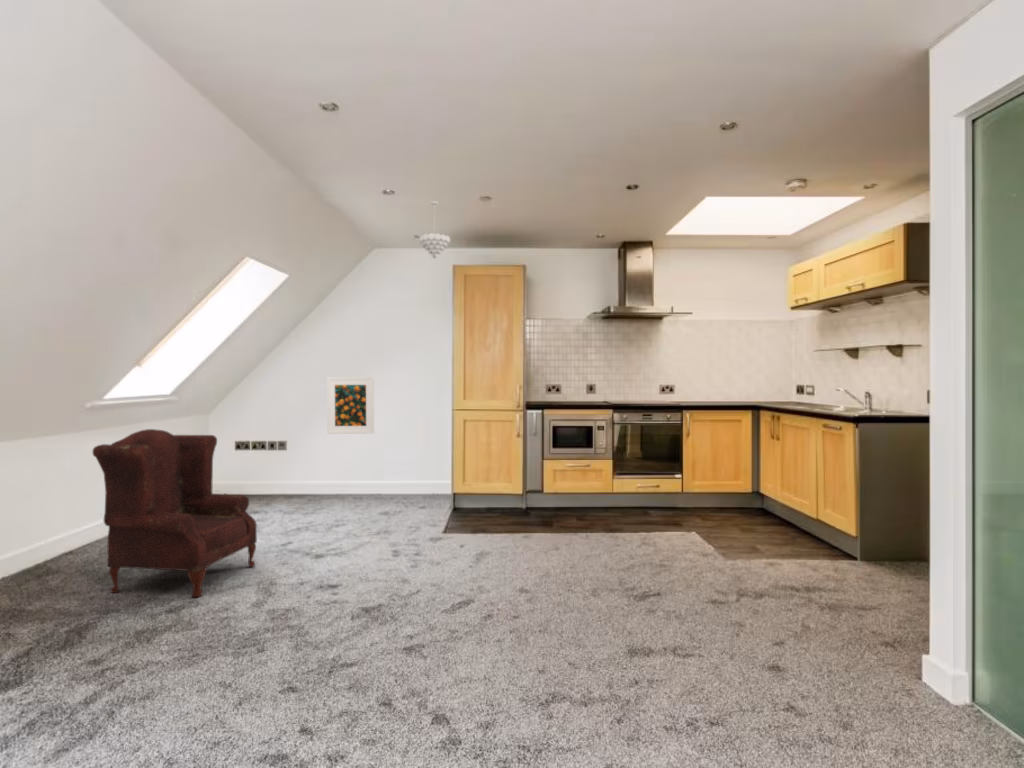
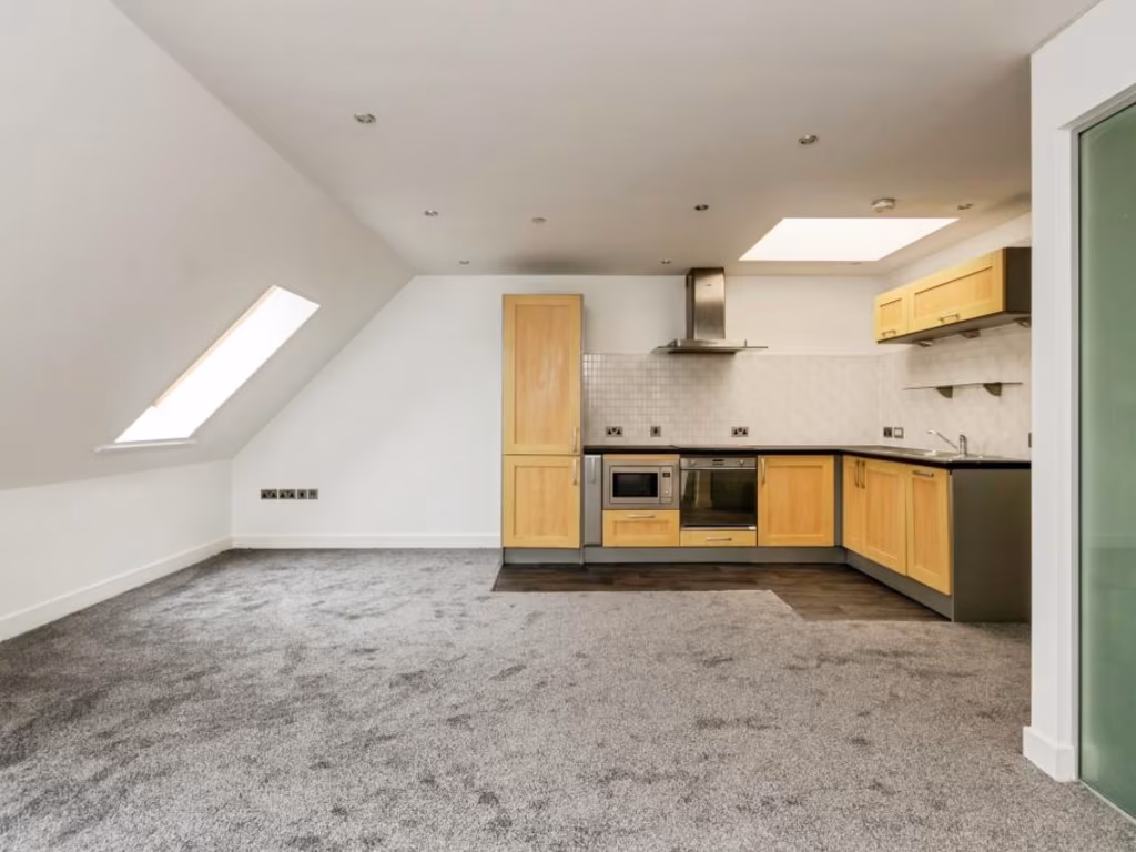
- armchair [91,428,258,598]
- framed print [326,376,375,435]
- pendant light [418,200,451,259]
